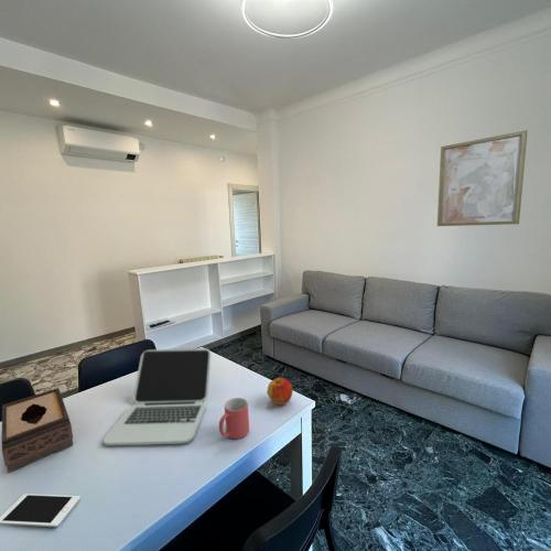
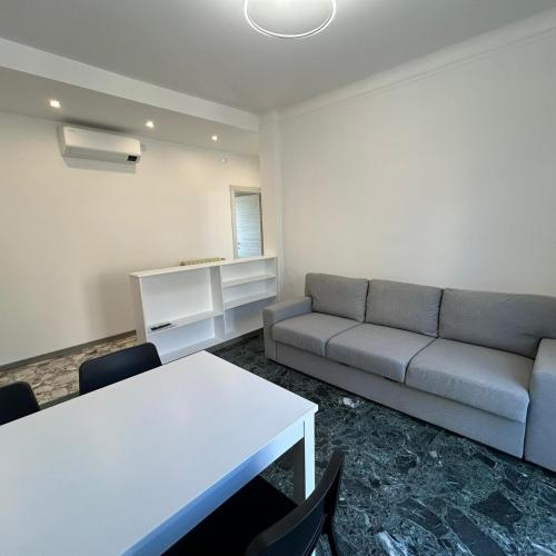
- mug [218,397,250,440]
- cell phone [0,493,82,528]
- wall art [436,129,529,227]
- apple [267,377,294,406]
- laptop [102,347,212,446]
- tissue box [0,387,74,474]
